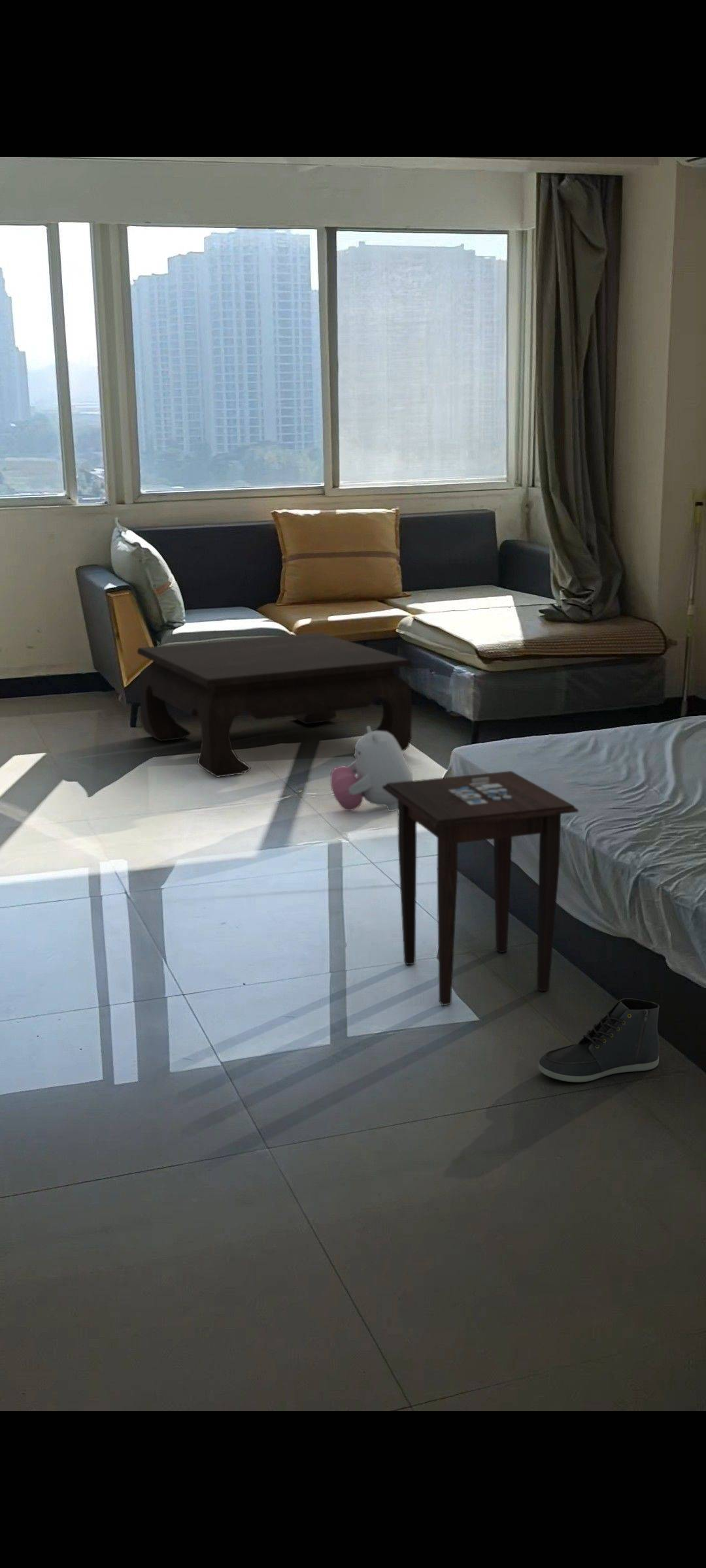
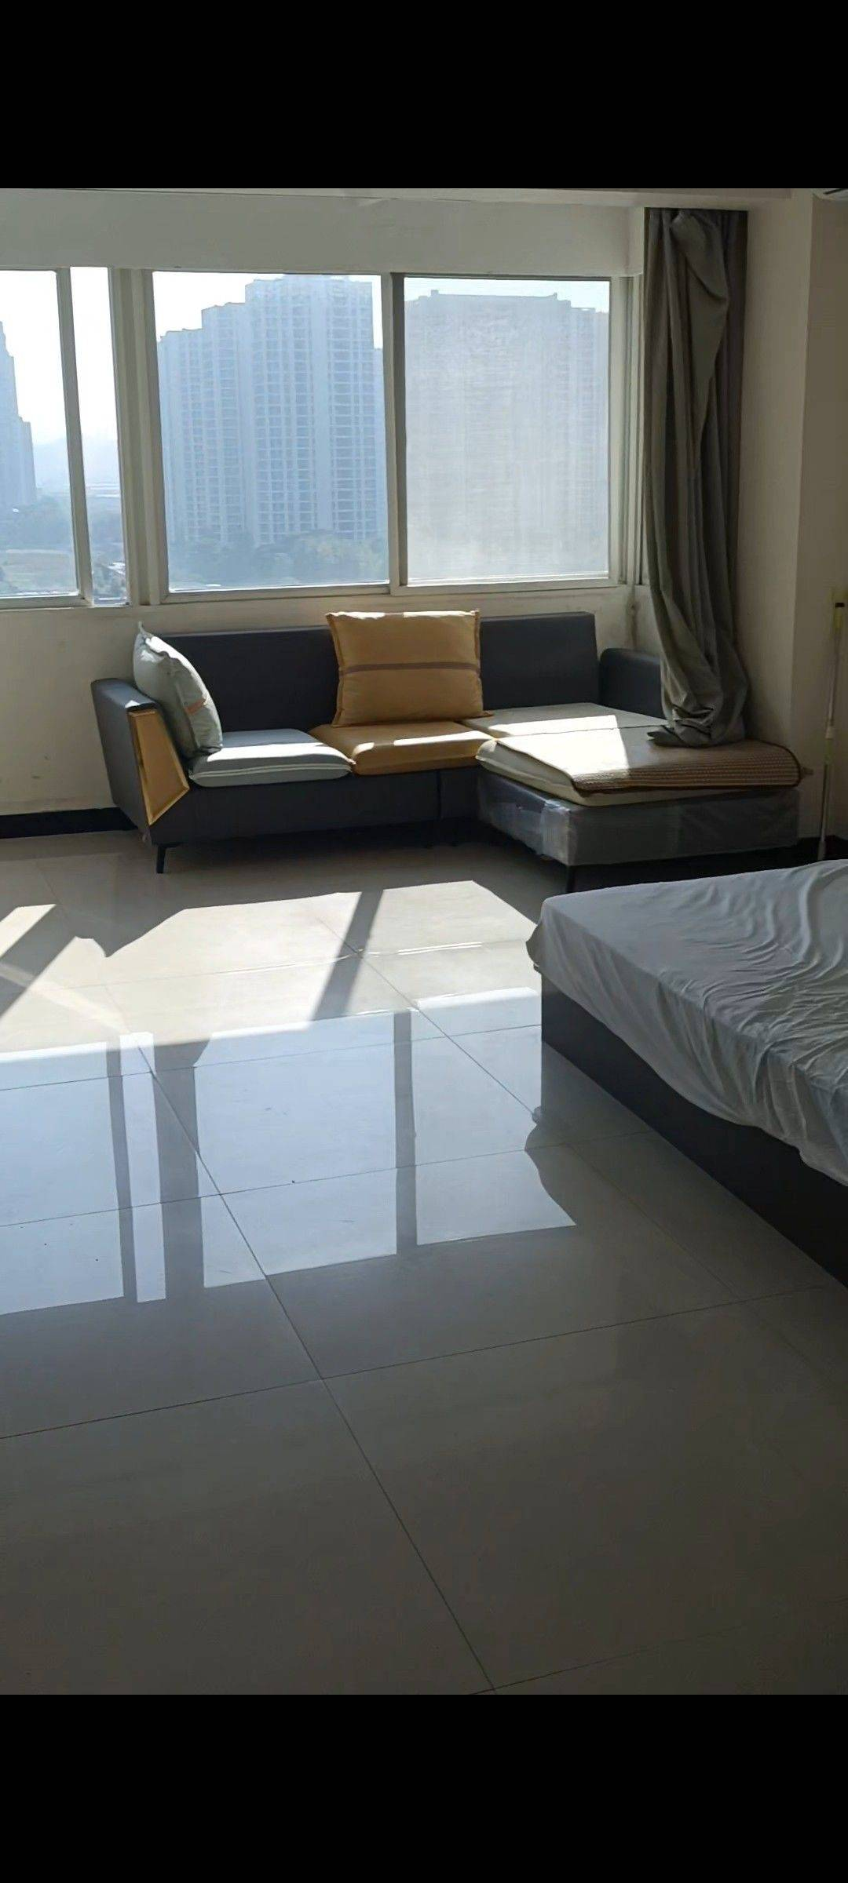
- plush toy [330,725,414,812]
- sneaker [538,998,660,1083]
- side table [382,770,579,1006]
- coffee table [137,632,412,778]
